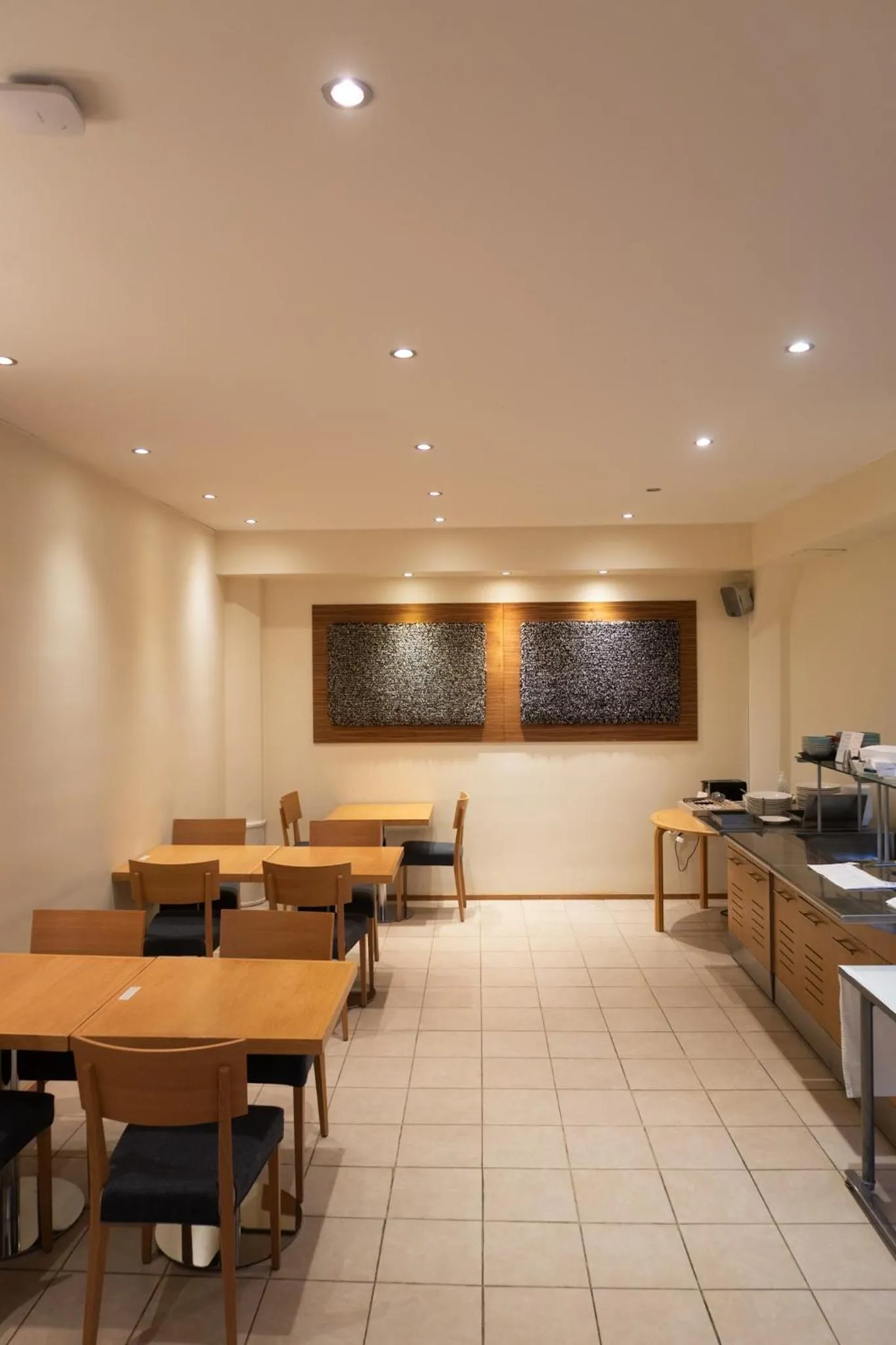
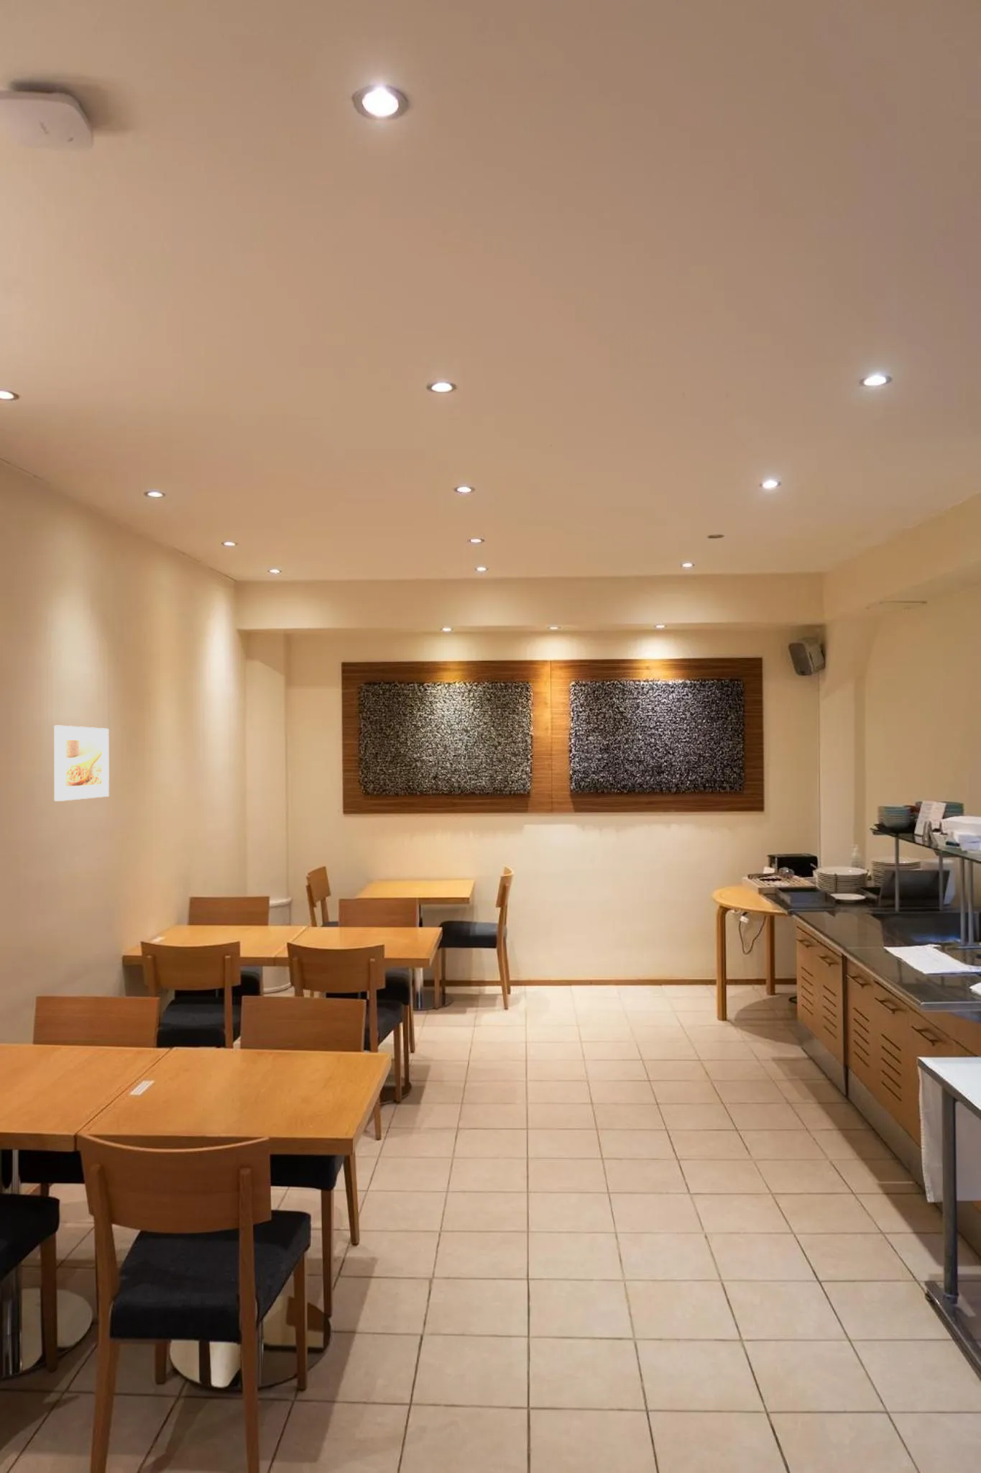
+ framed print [54,725,109,802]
